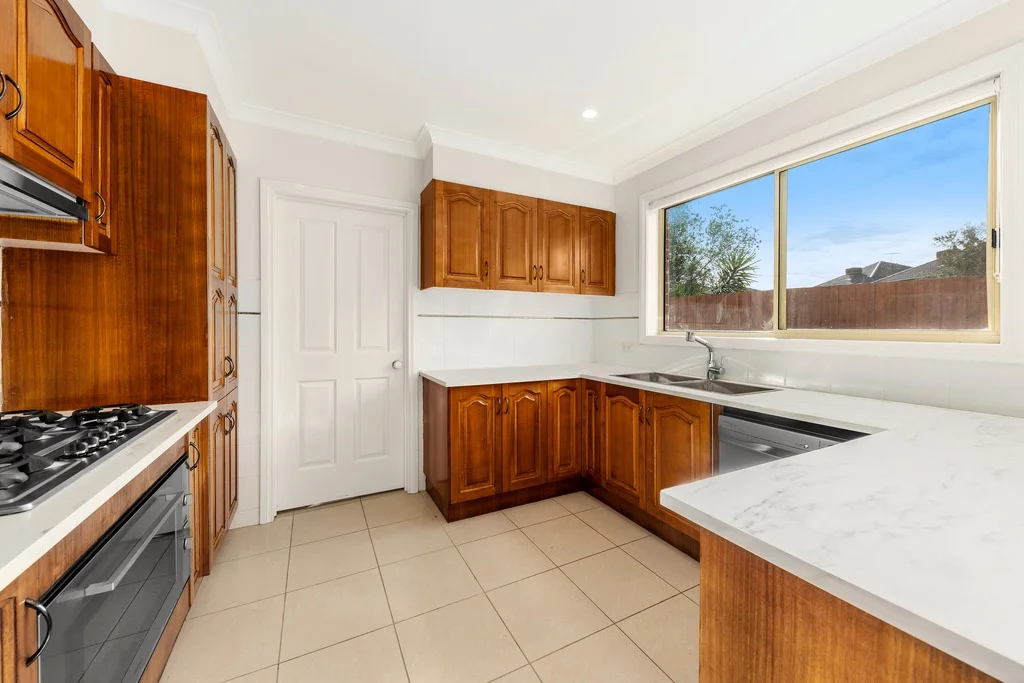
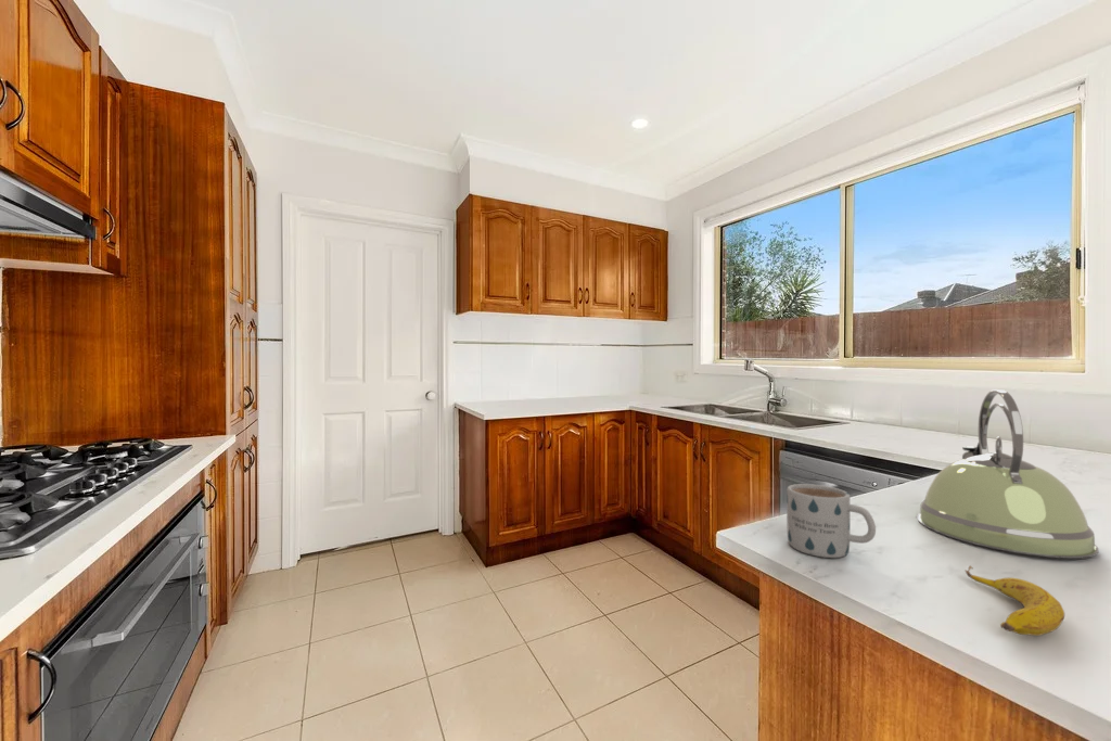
+ kettle [917,388,1099,560]
+ mug [786,483,877,559]
+ banana [965,565,1065,637]
